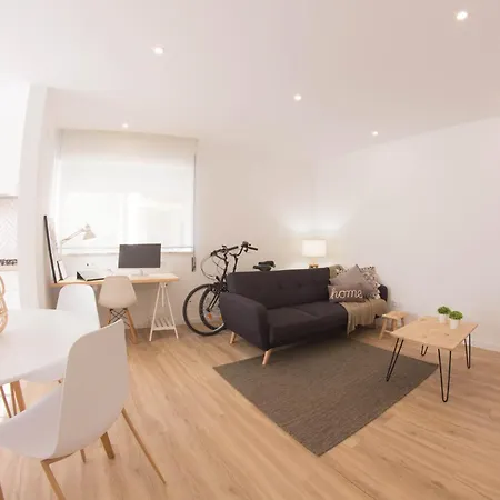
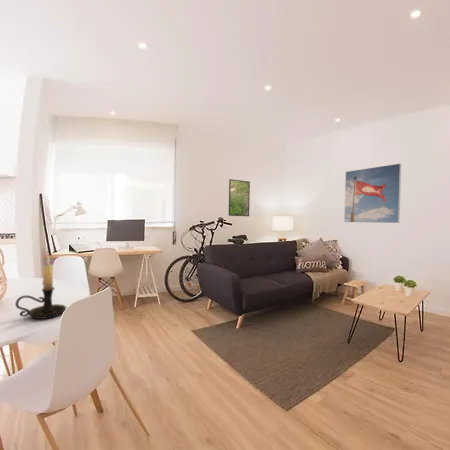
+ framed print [228,178,251,217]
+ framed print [343,163,402,224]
+ candle holder [14,255,67,320]
